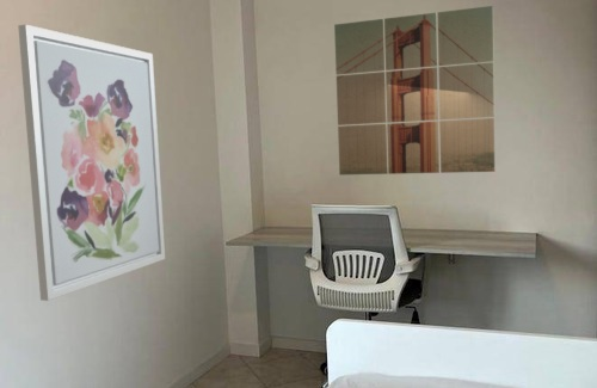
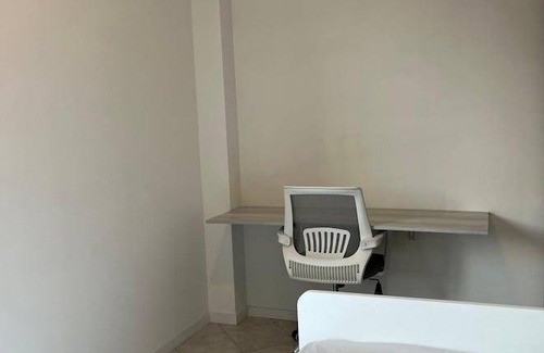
- wall art [17,24,166,302]
- wall art [333,5,496,175]
